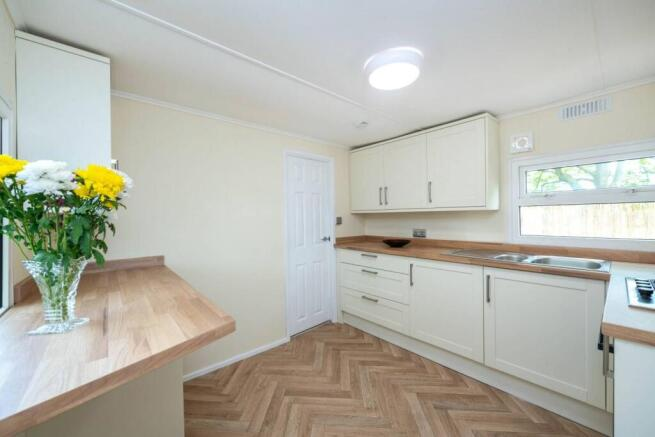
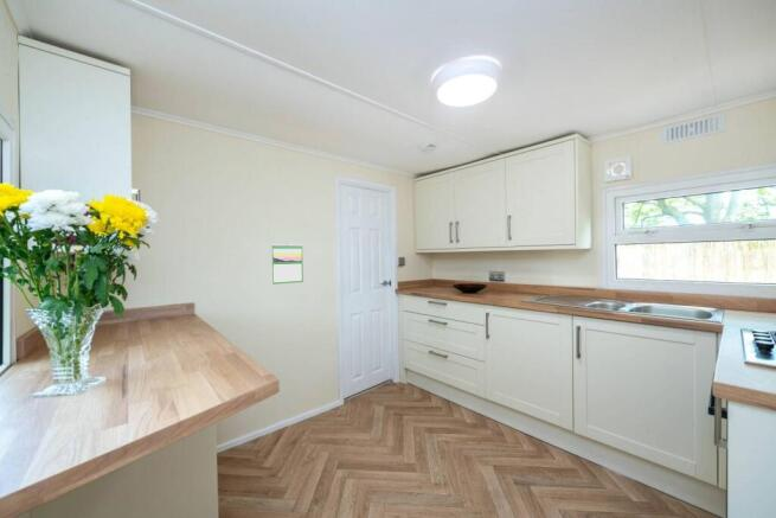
+ calendar [270,243,304,286]
